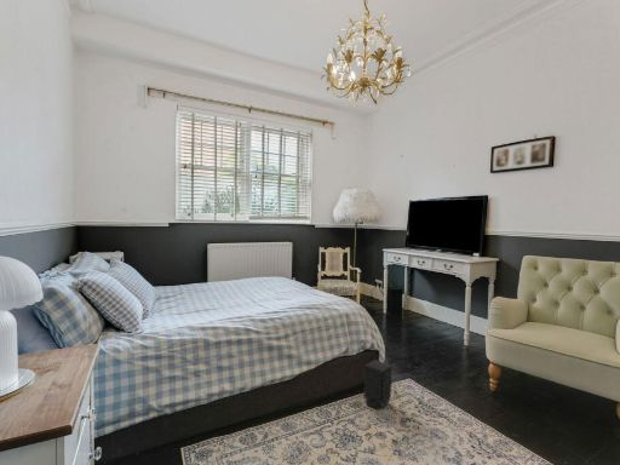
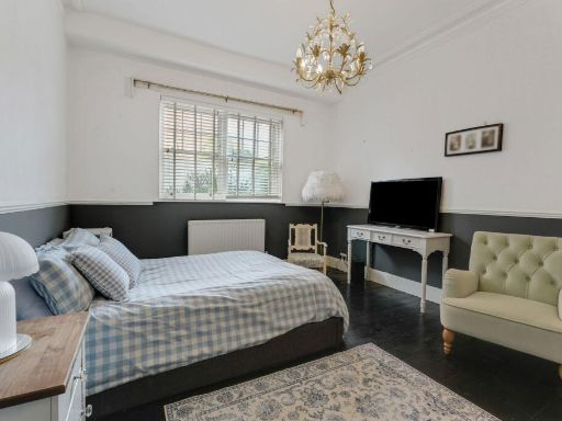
- speaker [363,358,394,411]
